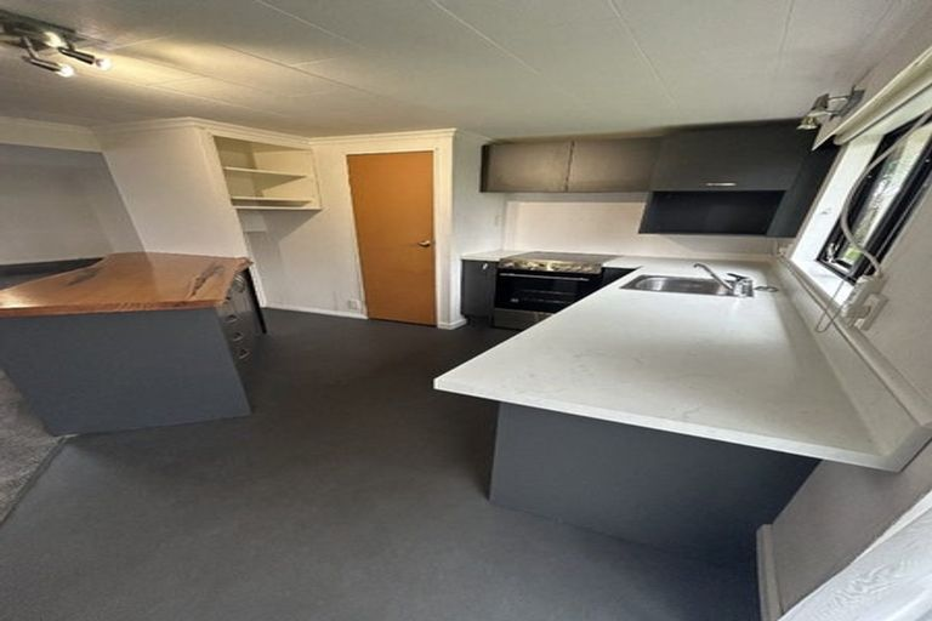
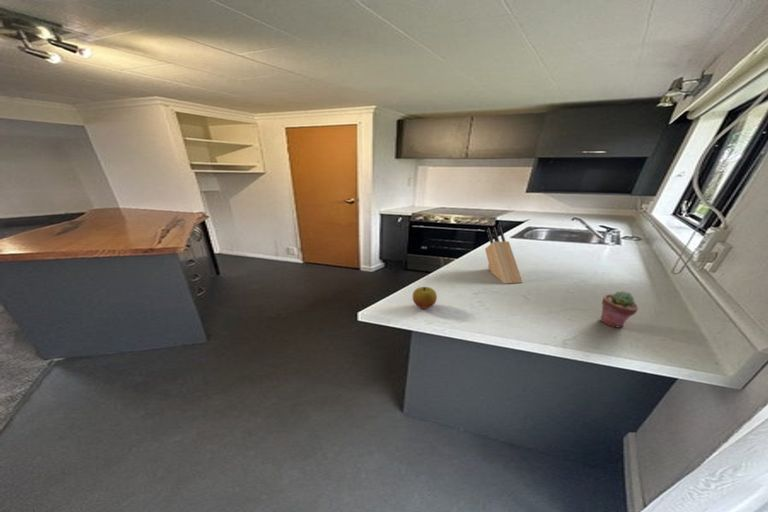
+ potted succulent [599,290,639,329]
+ apple [411,286,438,310]
+ knife block [484,226,523,285]
